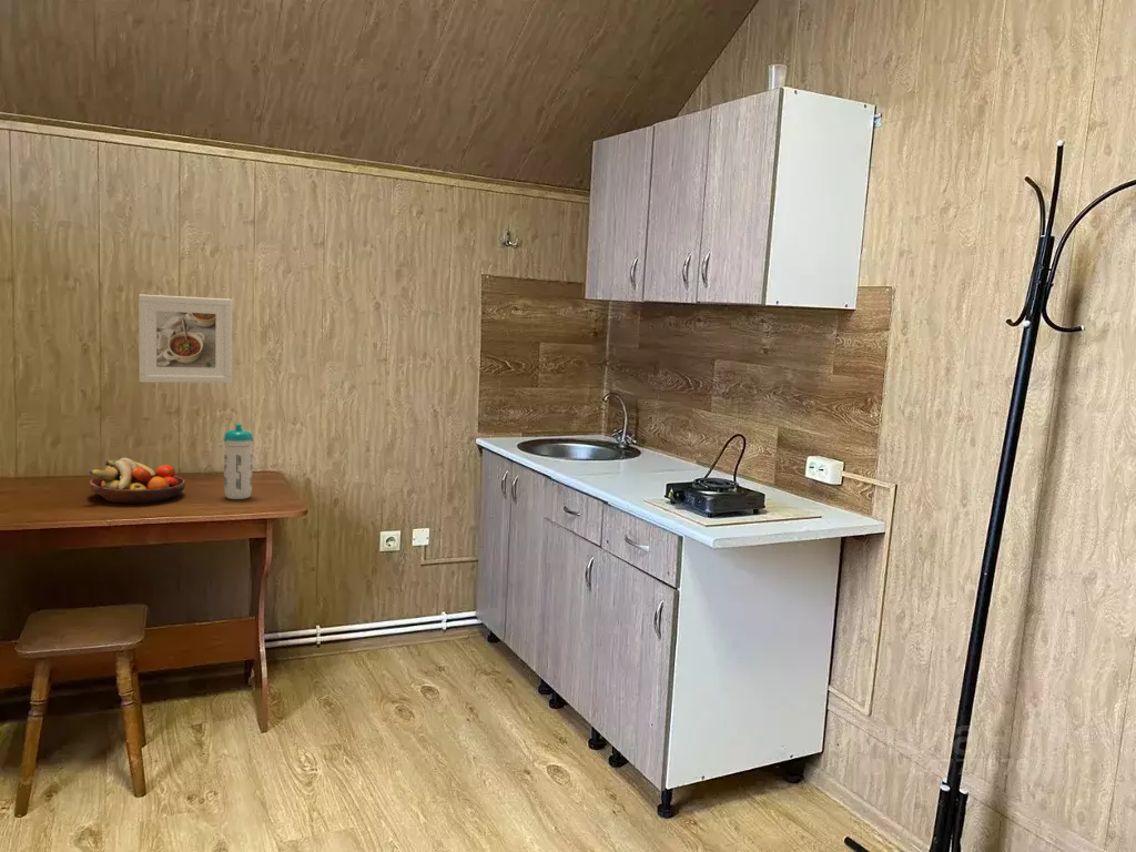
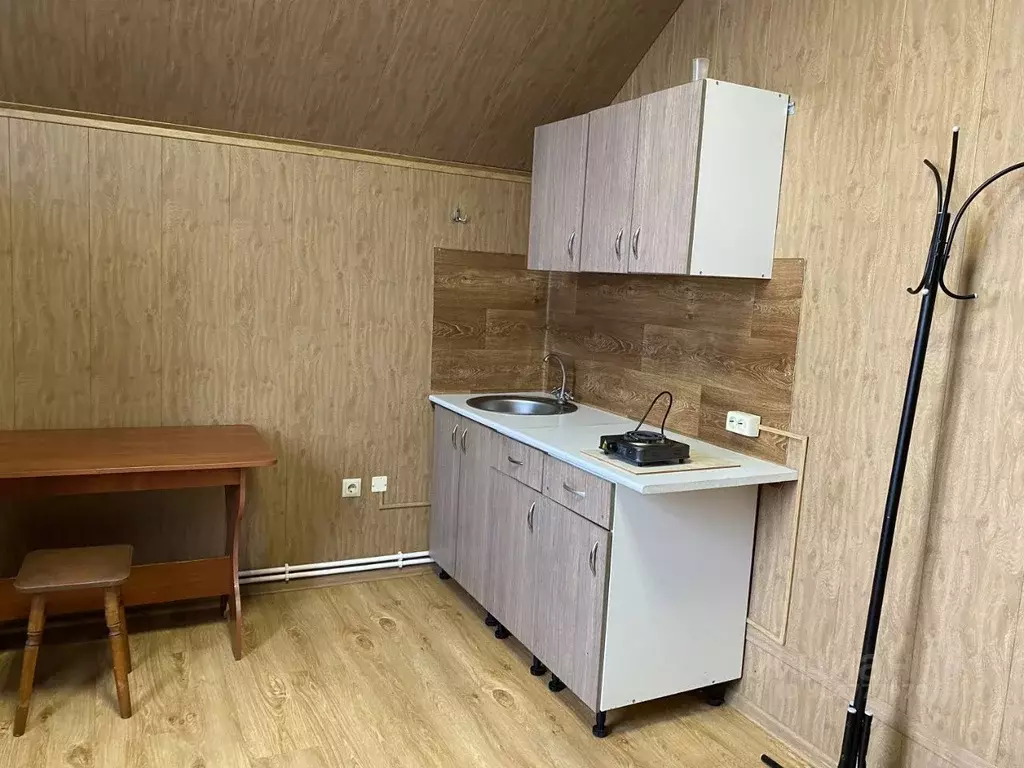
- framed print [138,293,233,384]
- water bottle [222,423,254,500]
- fruit bowl [88,457,186,505]
